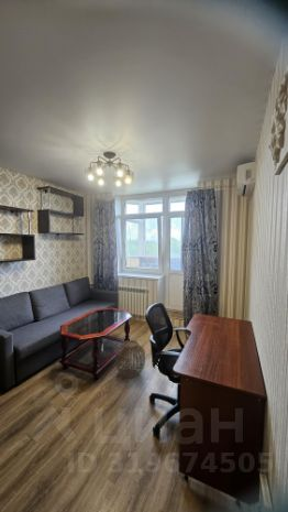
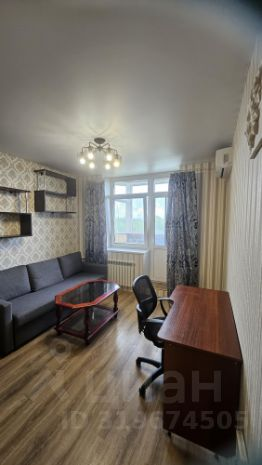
- woven basket [114,339,146,380]
